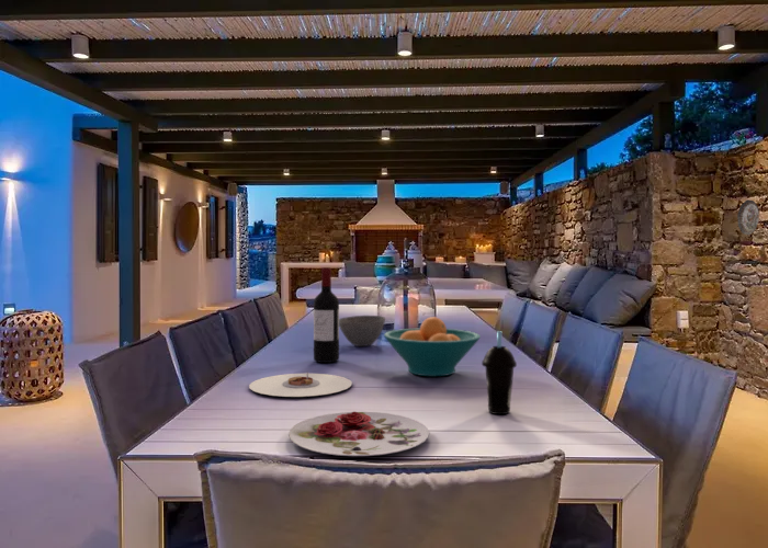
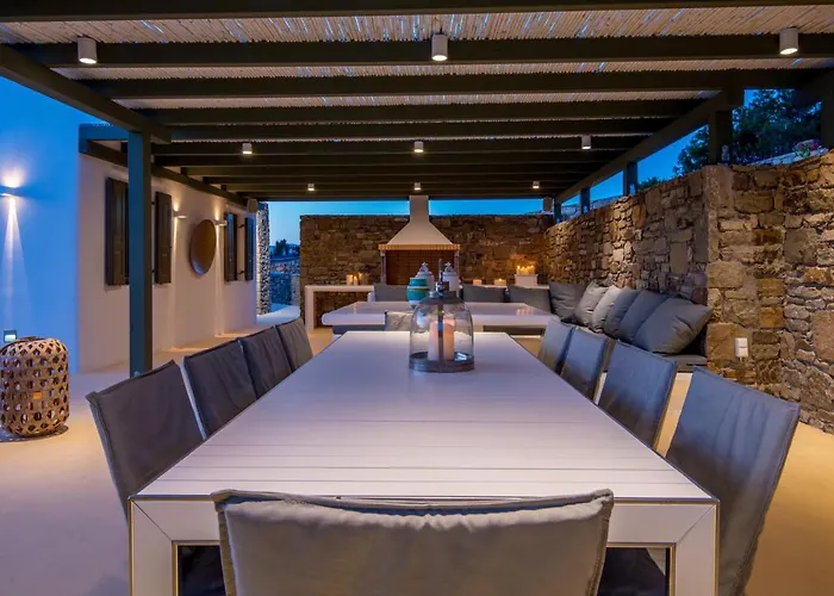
- cup [481,330,518,415]
- fruit bowl [383,316,482,377]
- wine bottle [313,266,340,364]
- plate [287,411,430,457]
- plate [248,372,353,398]
- bowl [339,315,386,347]
- decorative plate [736,198,760,236]
